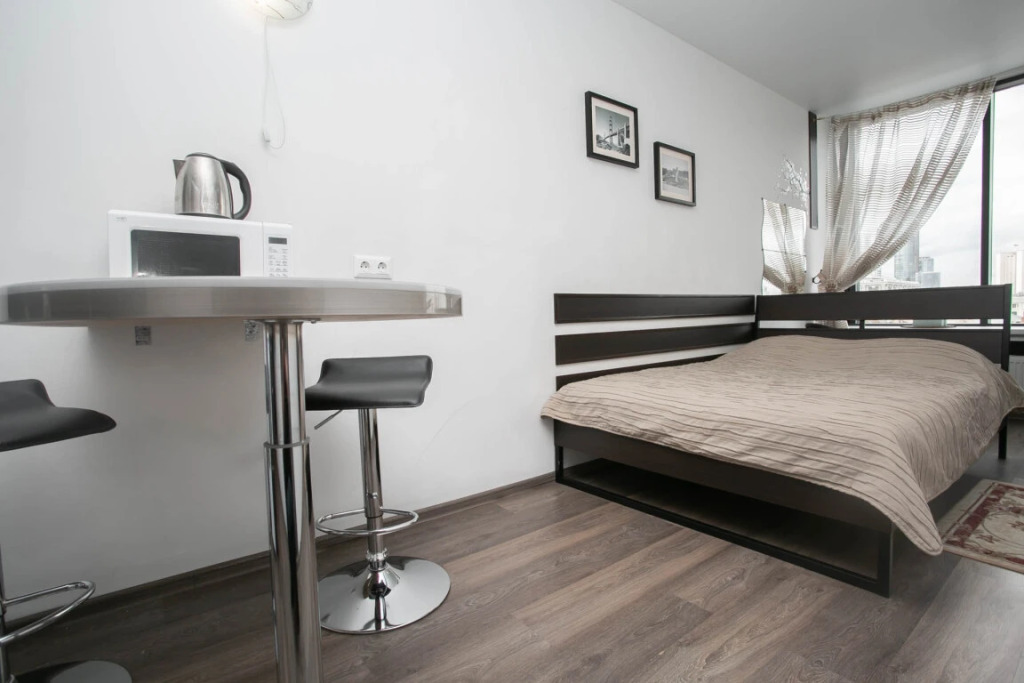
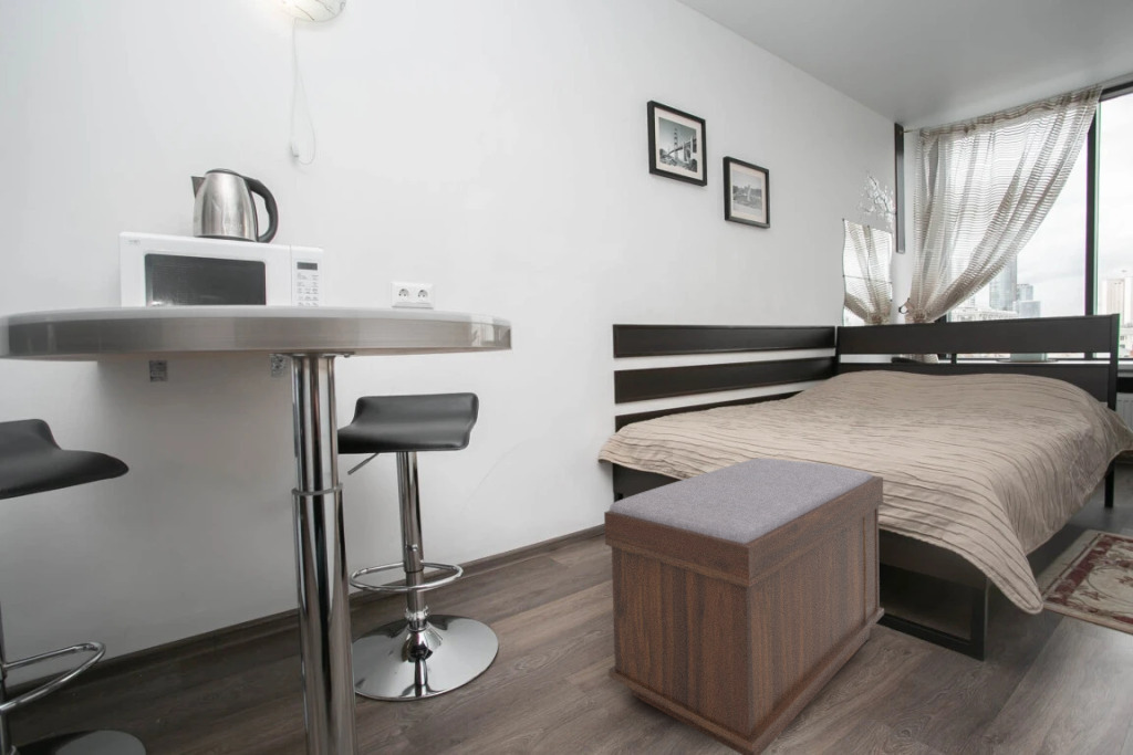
+ bench [603,458,885,755]
